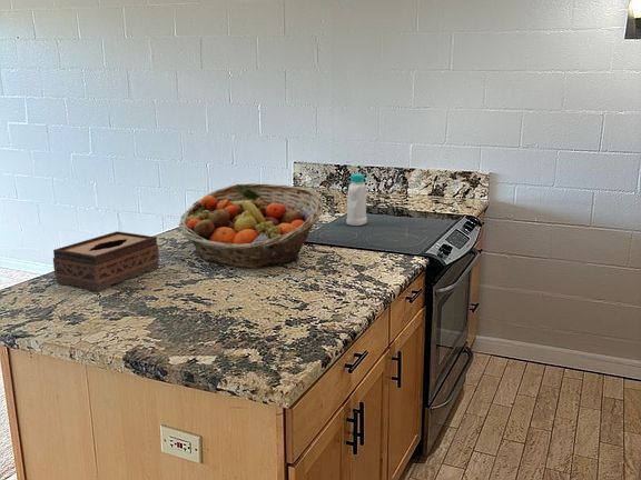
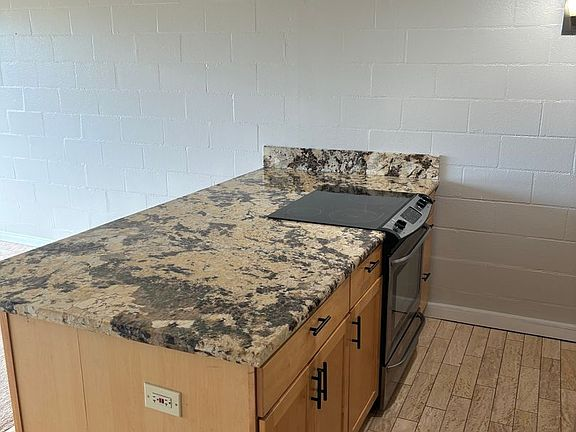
- fruit basket [178,182,325,270]
- tissue box [52,230,160,293]
- bottle [345,172,368,227]
